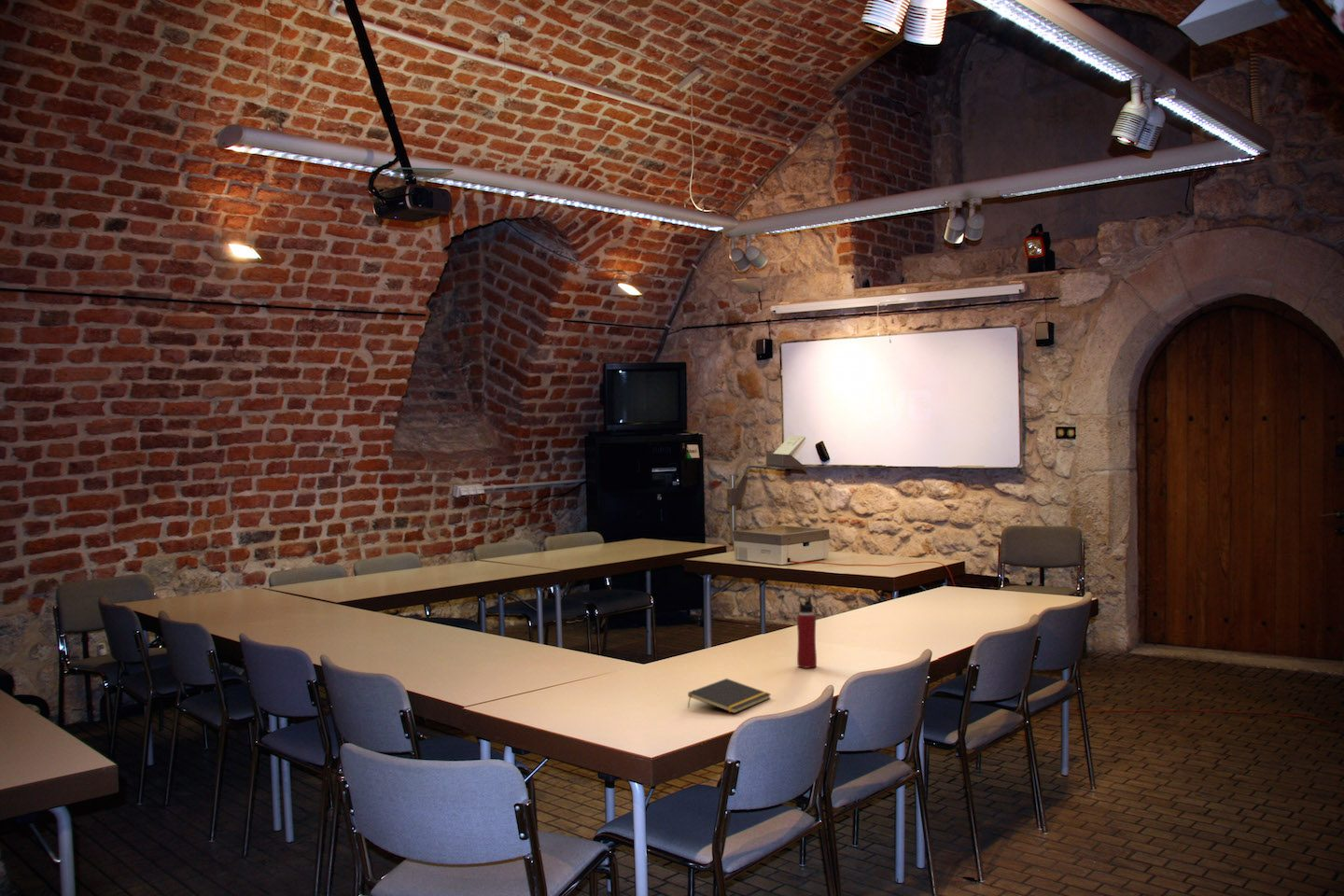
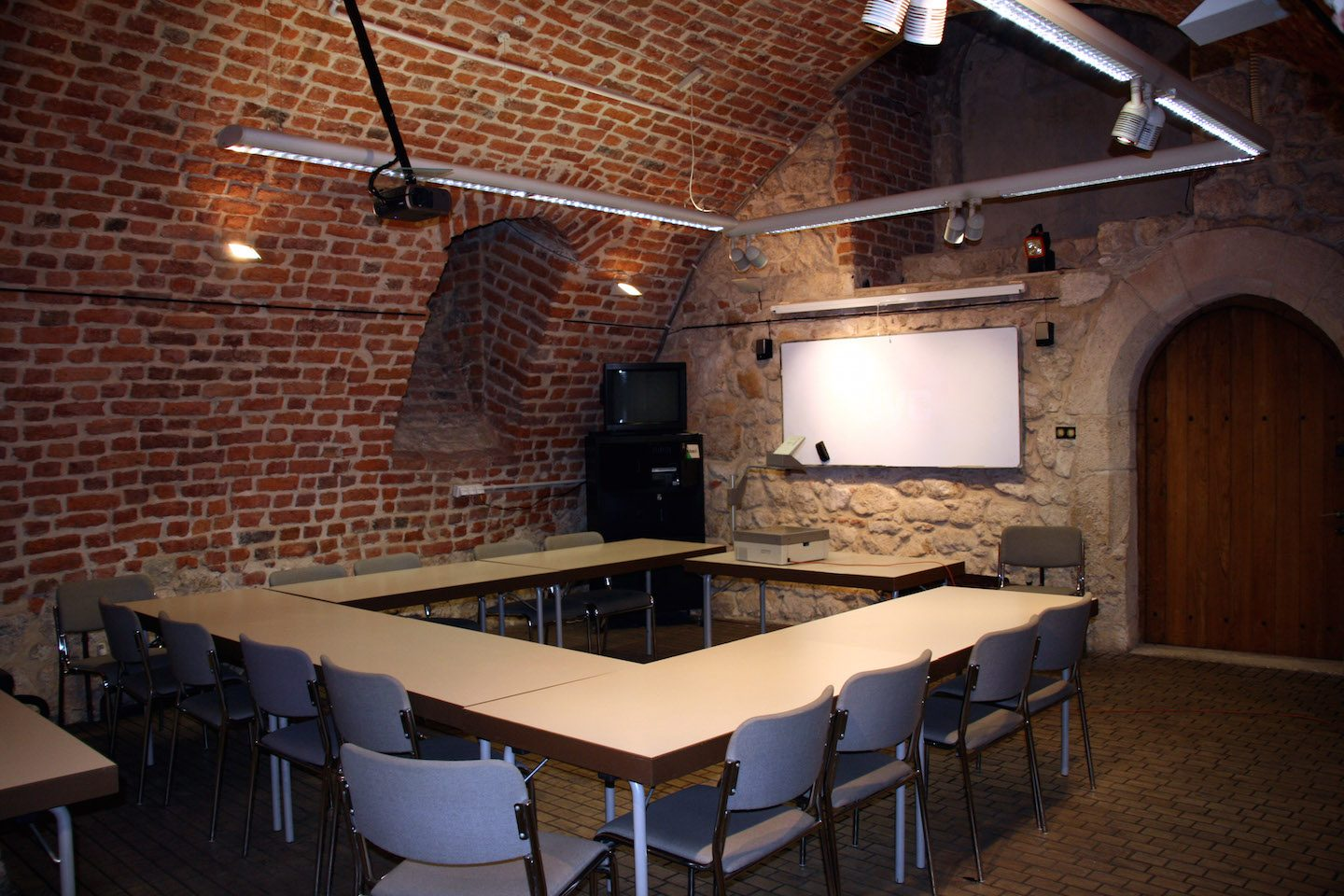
- notepad [687,678,772,714]
- water bottle [796,595,818,669]
